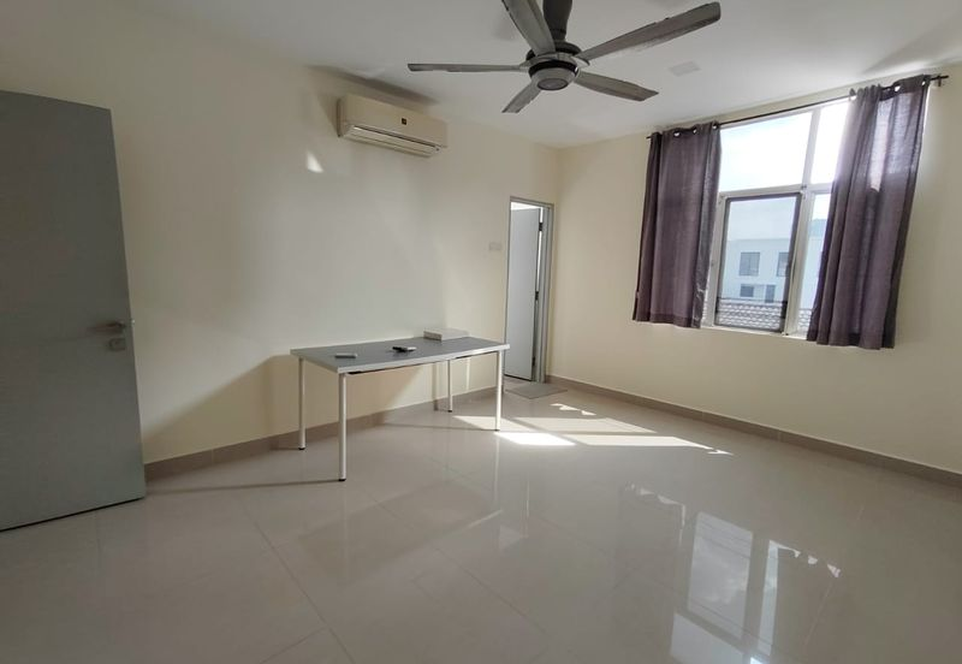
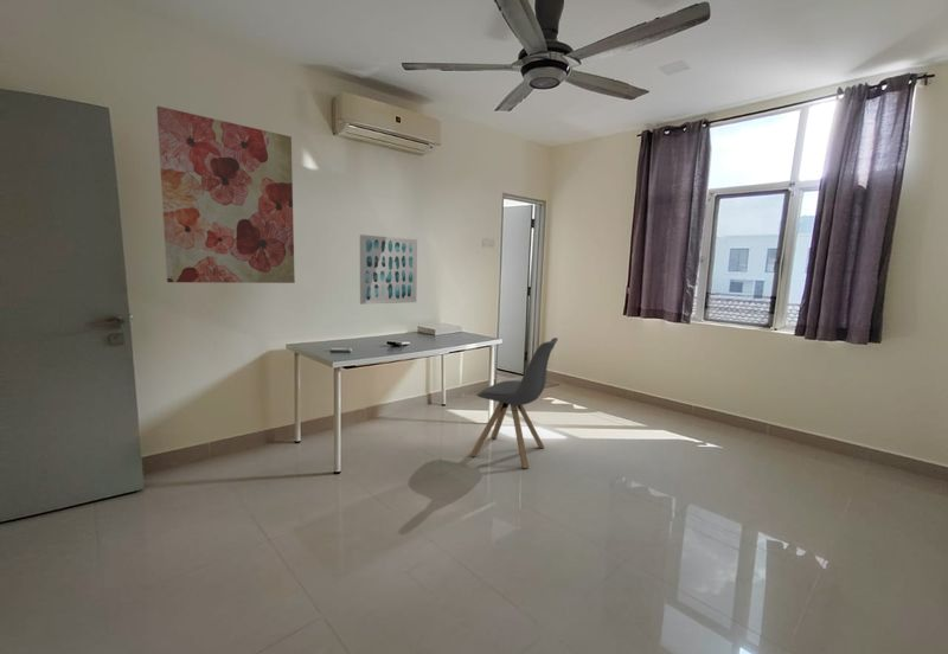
+ bar stool [469,336,559,469]
+ wall art [155,105,296,284]
+ wall art [359,233,418,306]
